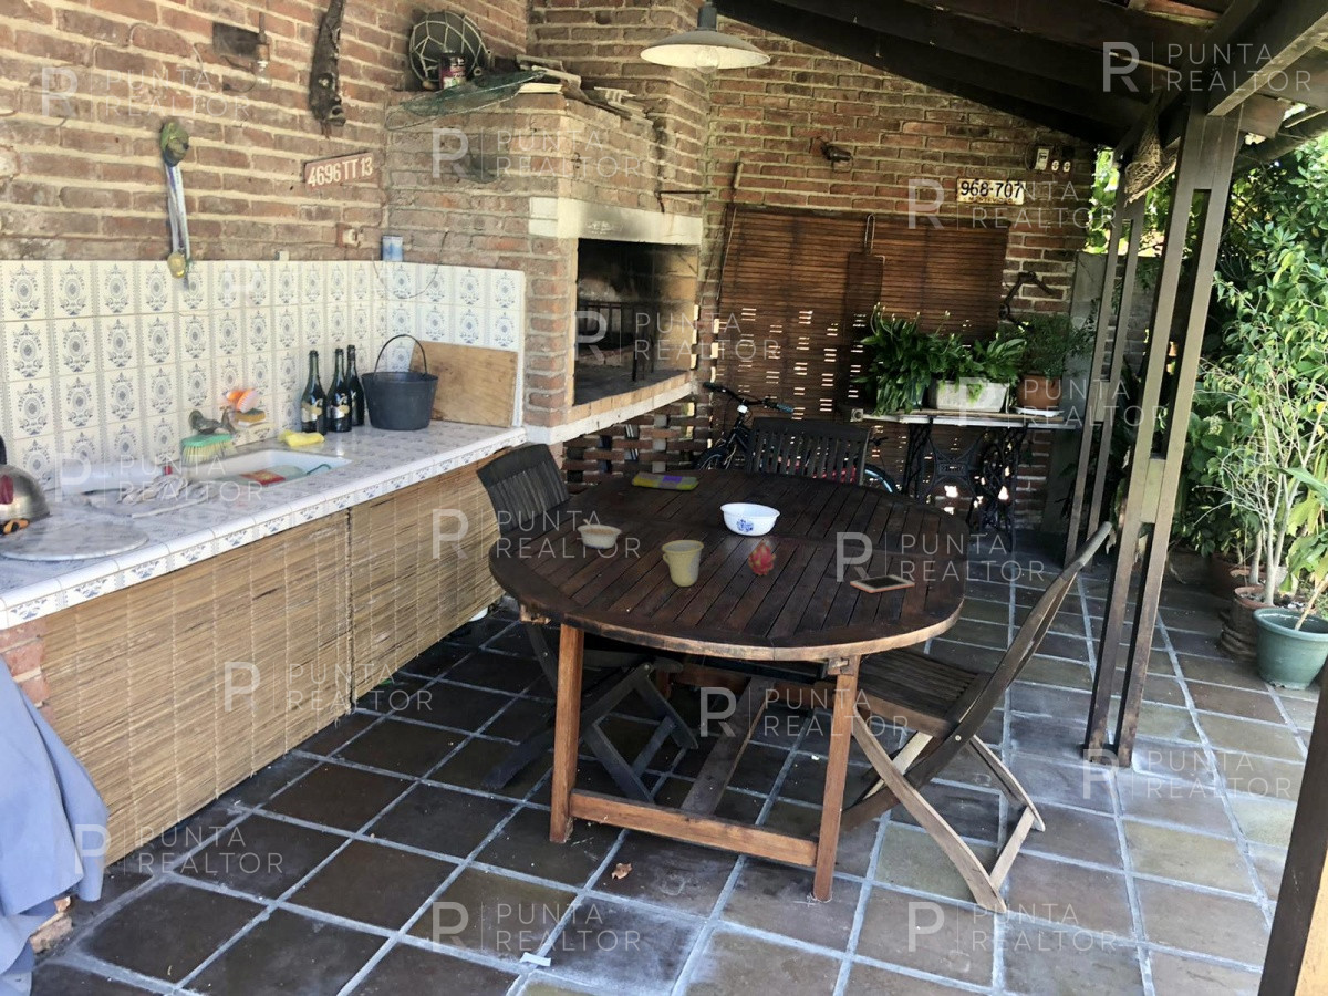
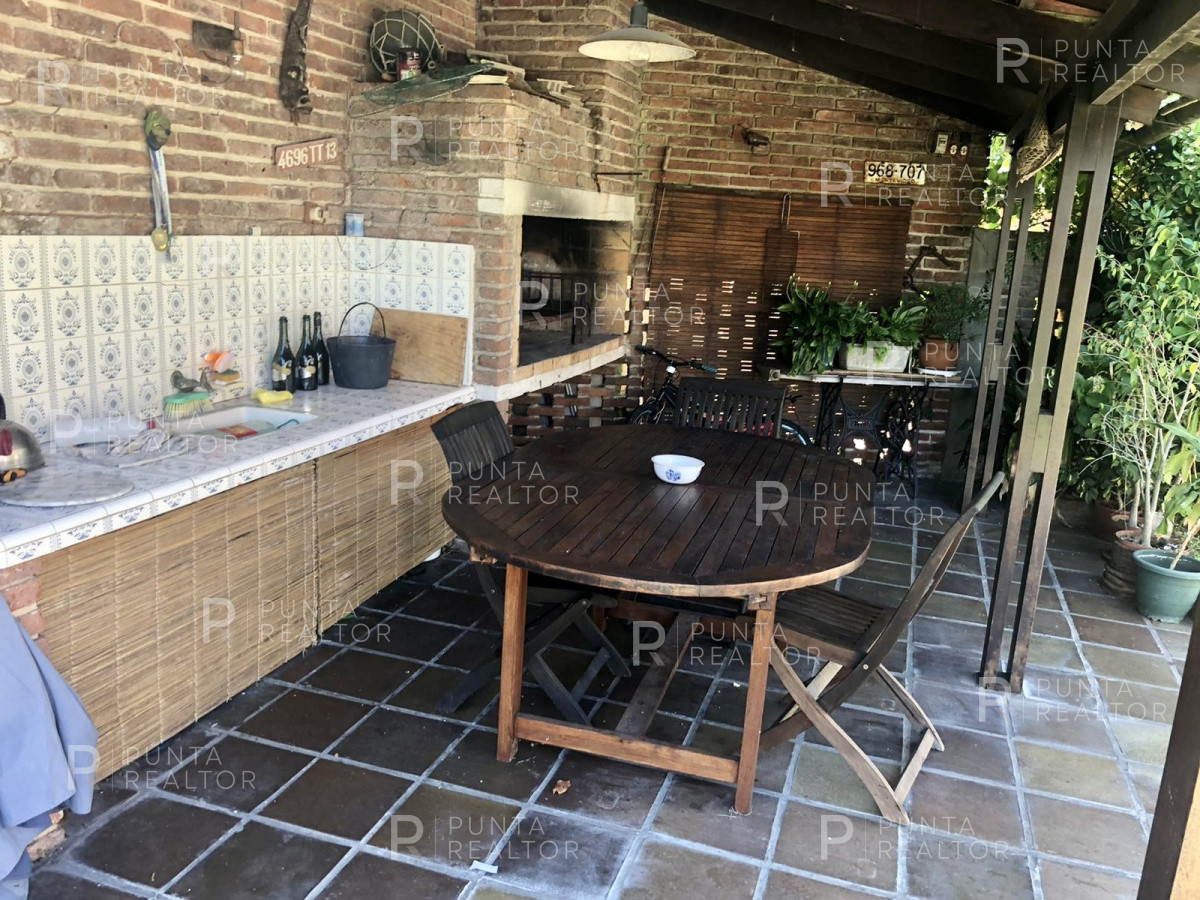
- cup [661,539,705,588]
- cell phone [849,574,916,594]
- legume [577,518,622,550]
- dish towel [631,470,699,491]
- fruit [747,536,777,578]
